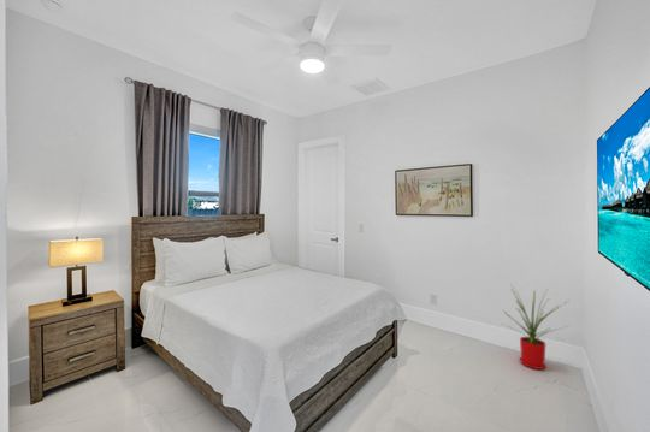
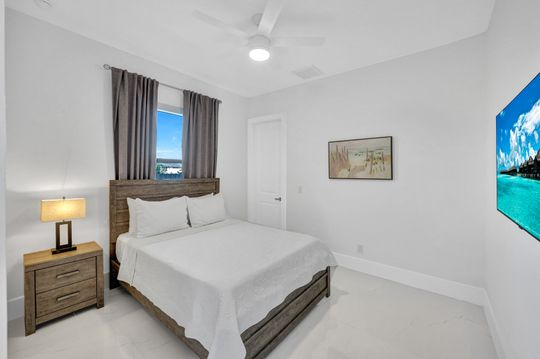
- house plant [501,284,571,371]
